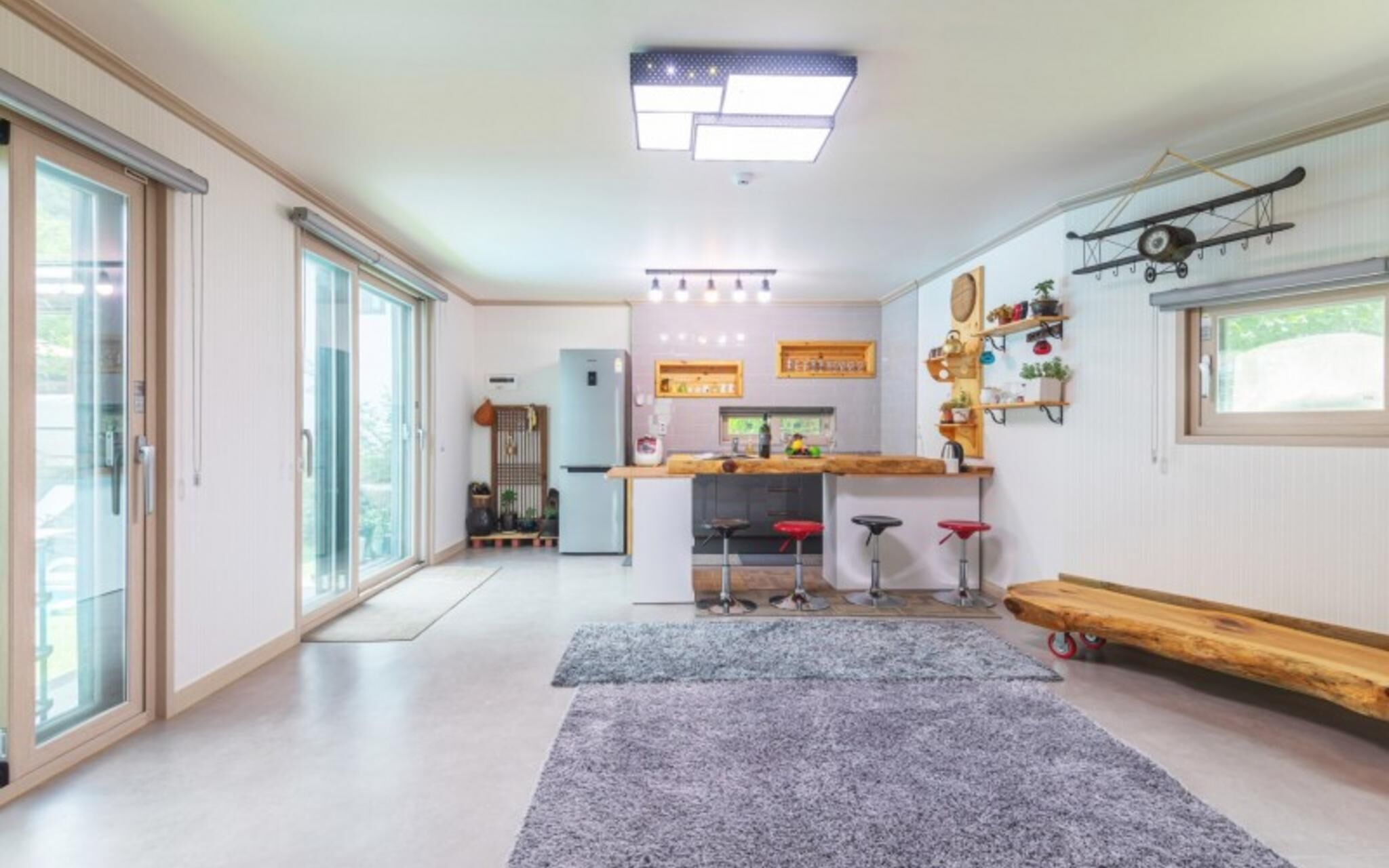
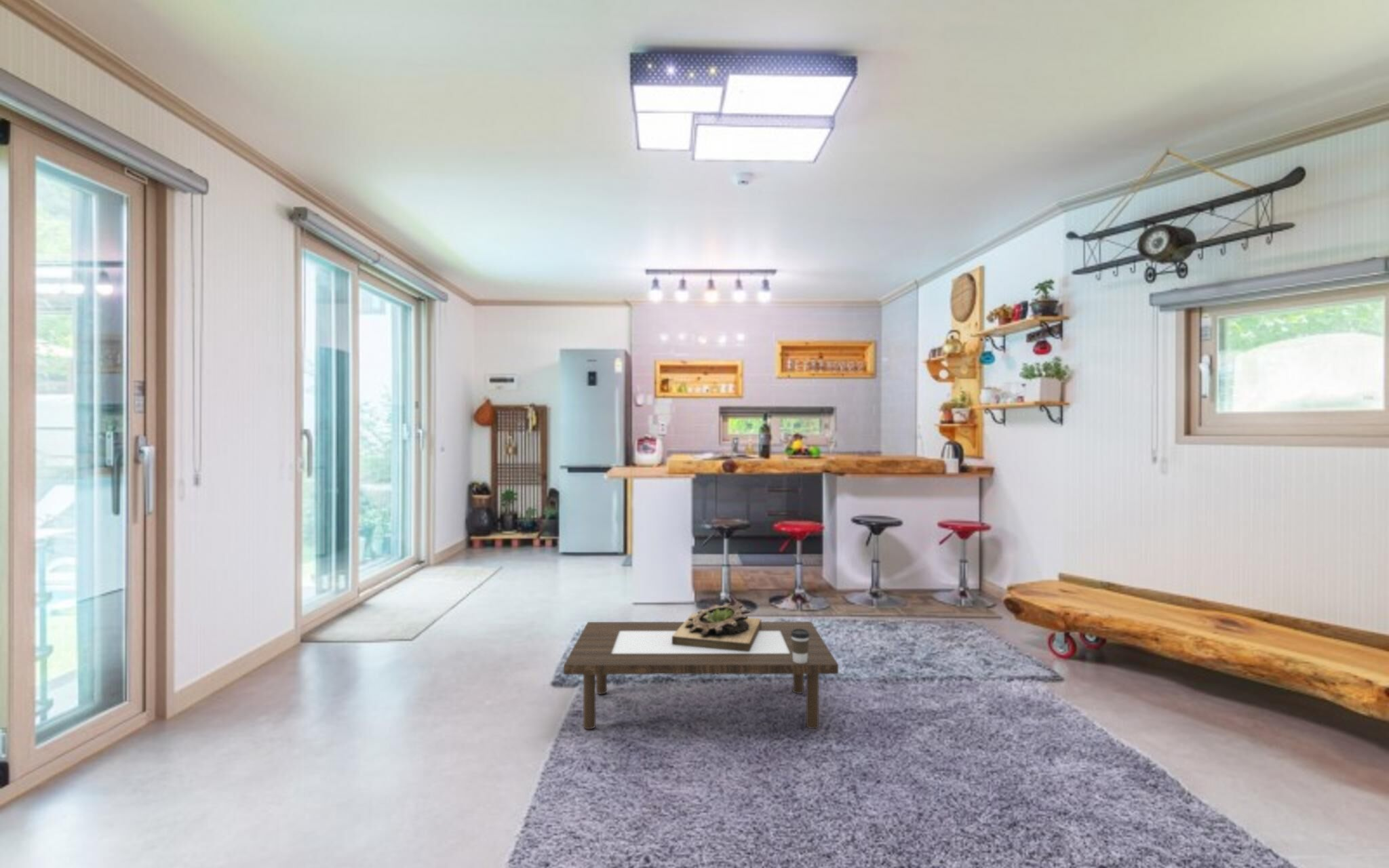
+ coffee table [563,621,839,730]
+ coffee cup [791,629,810,663]
+ succulent planter [672,603,762,651]
